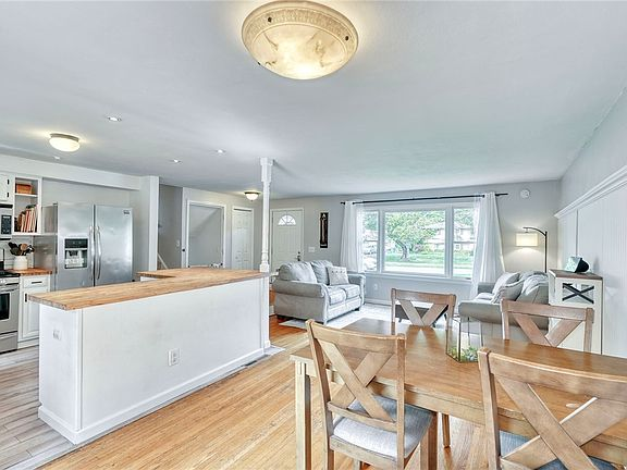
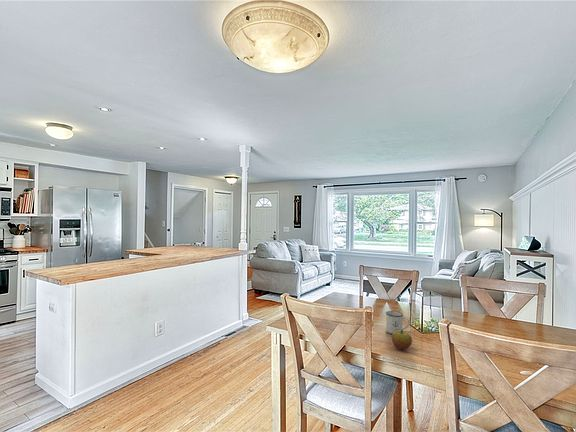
+ apple [391,330,413,350]
+ mug [385,310,411,335]
